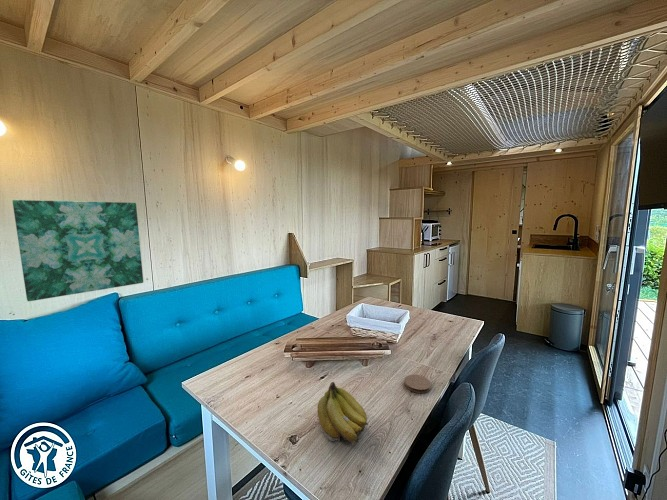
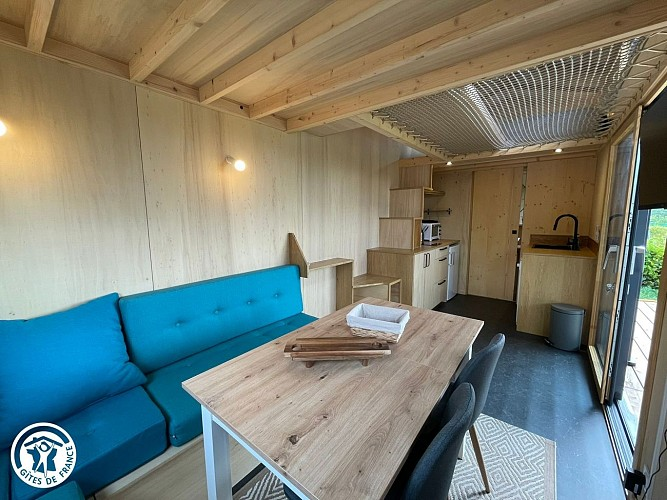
- wall art [12,199,144,302]
- coaster [403,374,432,394]
- fruit [316,381,369,446]
